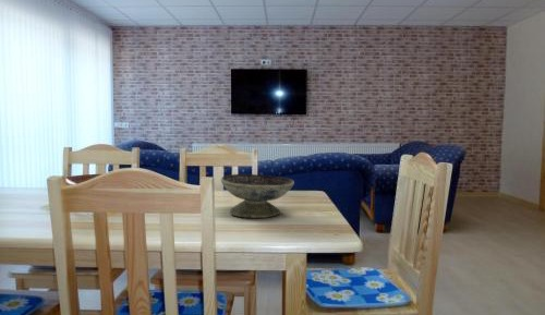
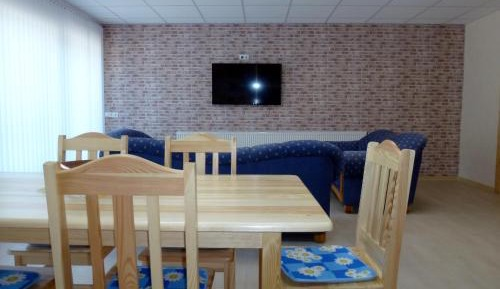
- decorative bowl [220,173,295,219]
